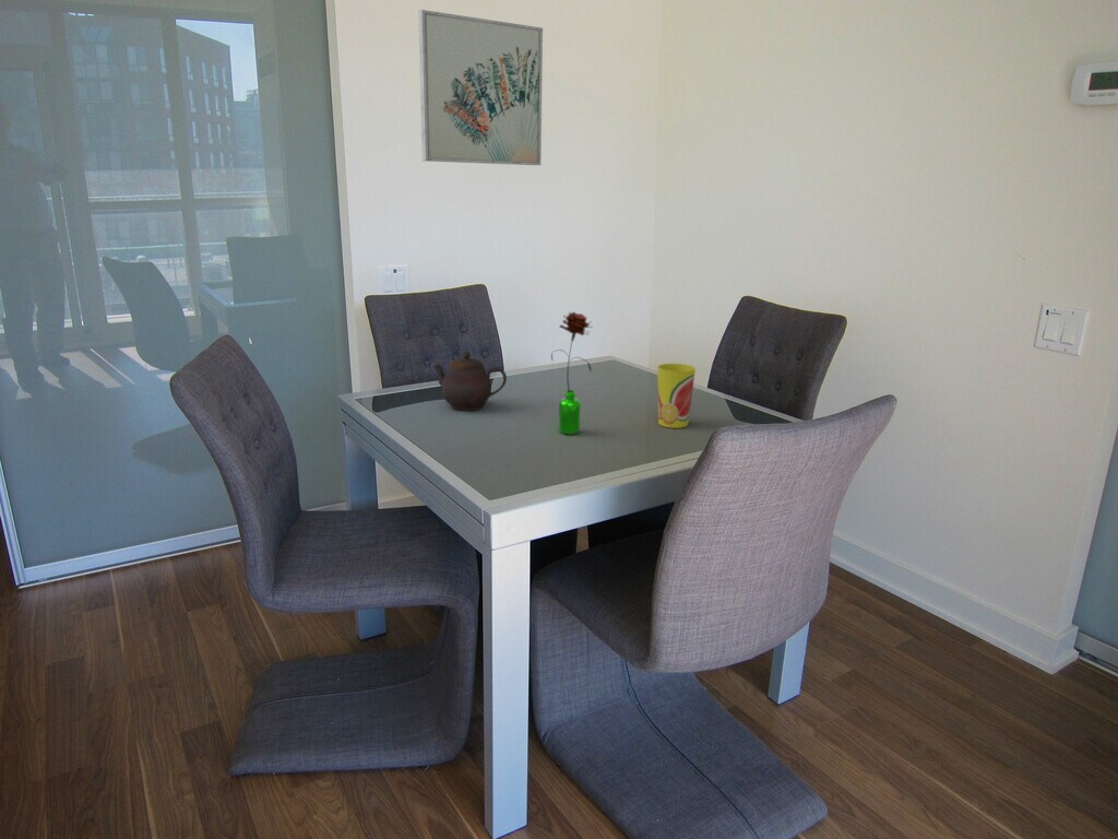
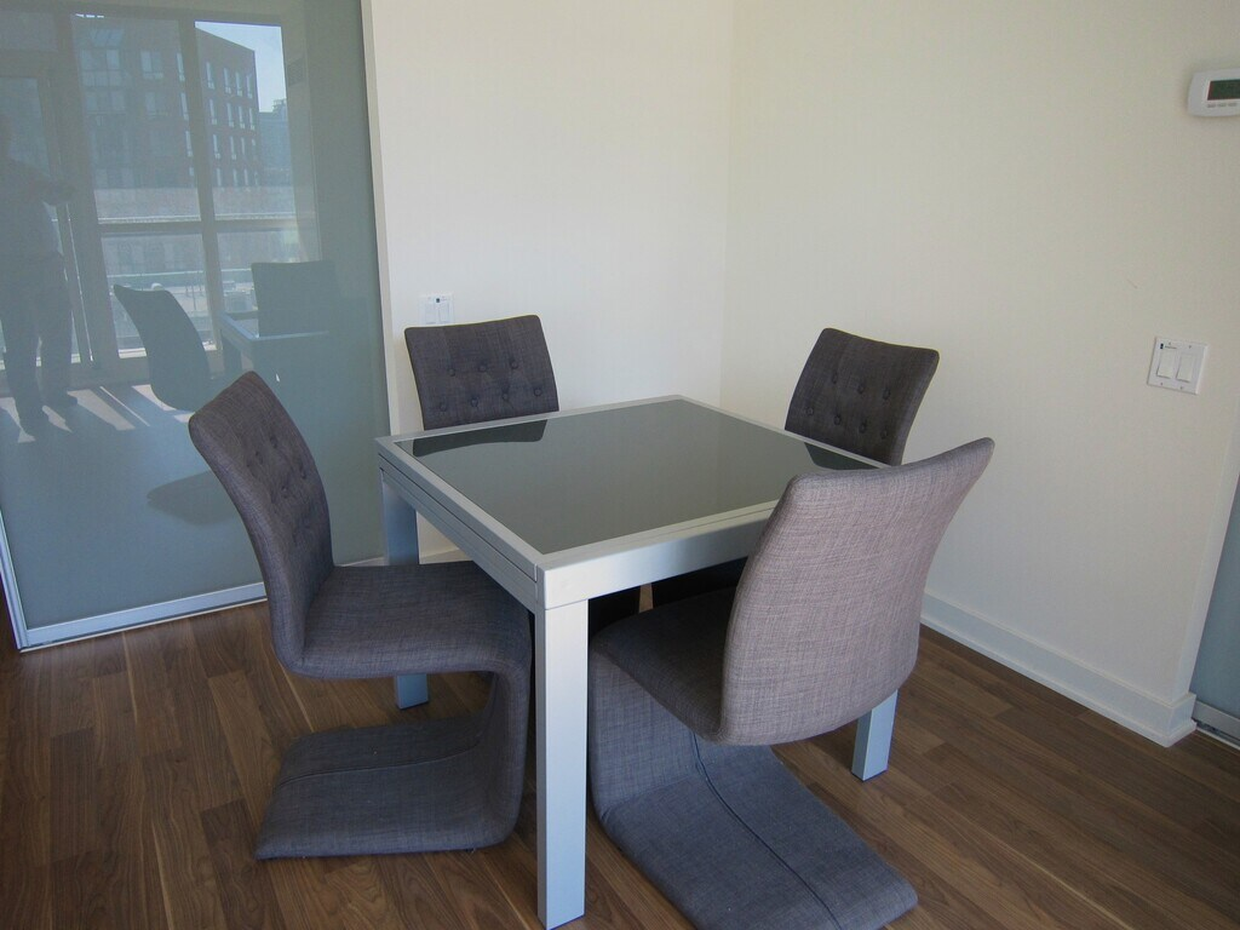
- flower [550,311,594,436]
- wall art [418,9,544,166]
- teapot [432,351,508,412]
- cup [656,363,697,429]
